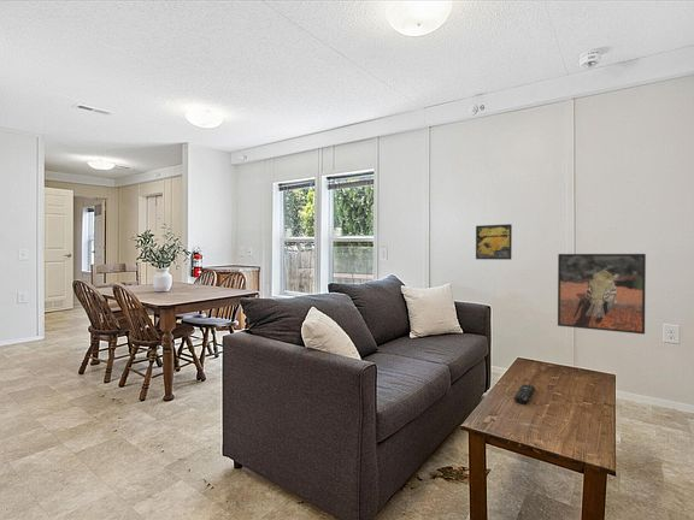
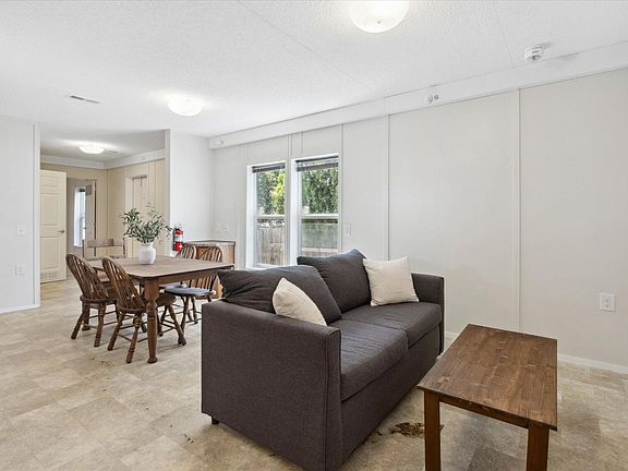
- remote control [513,383,536,404]
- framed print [475,223,513,261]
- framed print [557,253,647,335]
